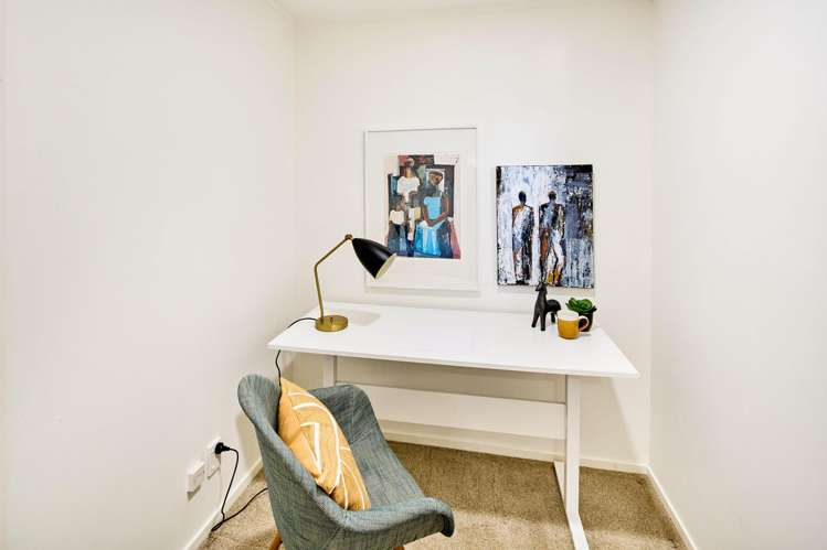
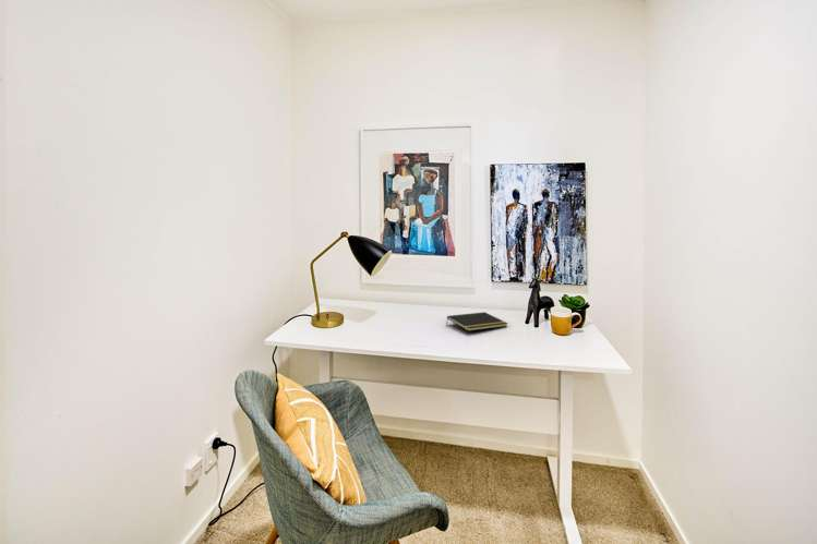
+ notepad [445,311,509,333]
